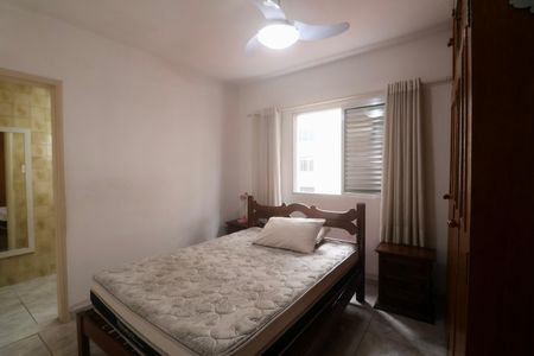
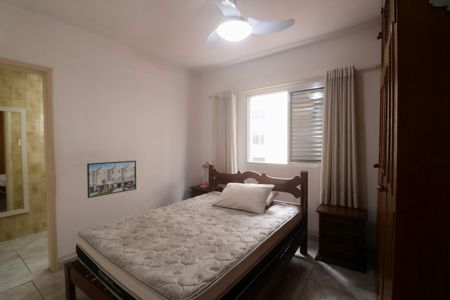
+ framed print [86,160,137,199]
